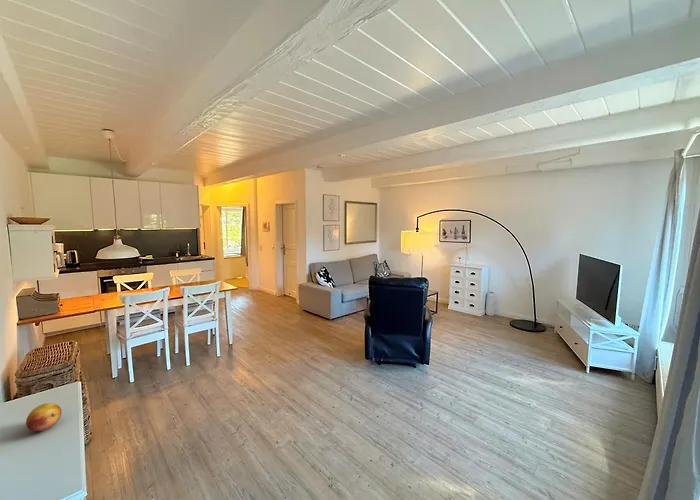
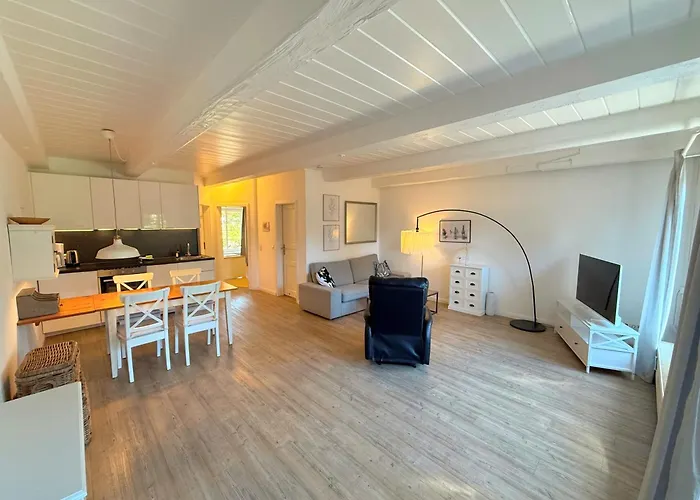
- fruit [25,402,63,432]
